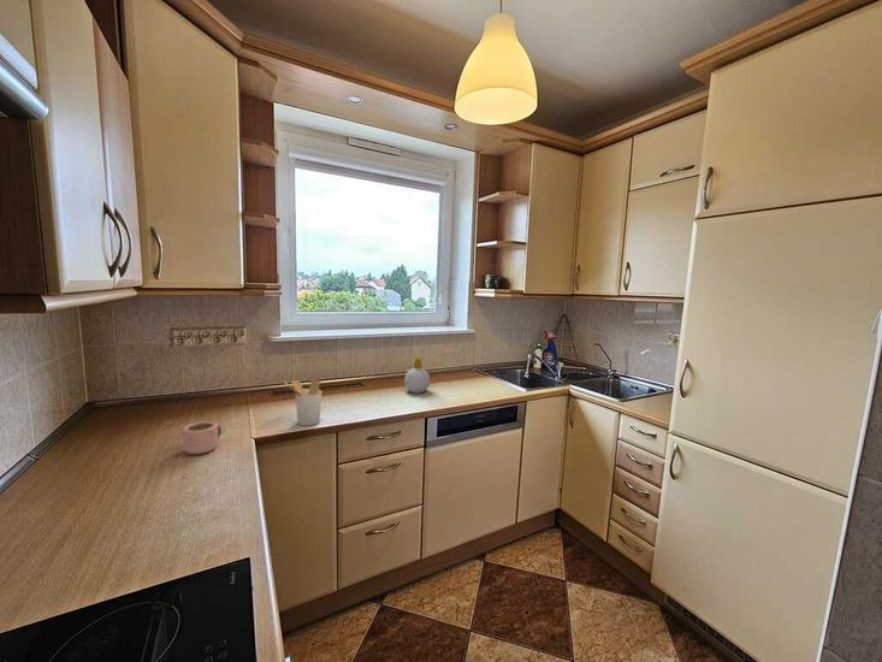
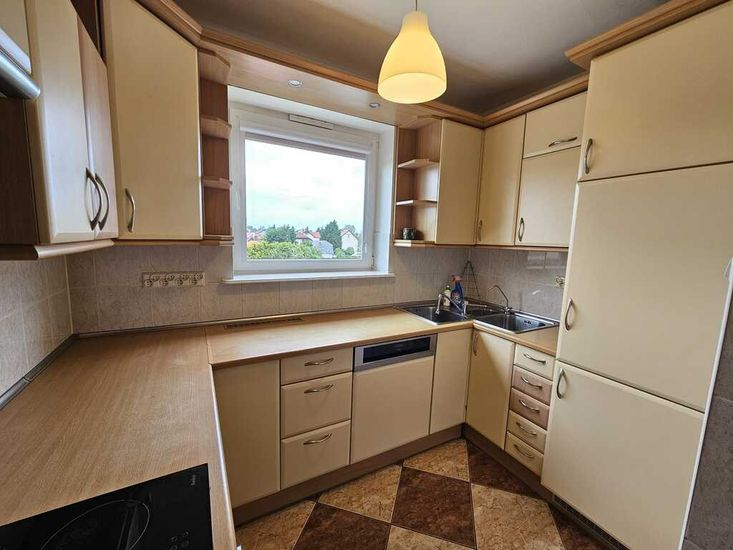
- soap bottle [403,356,431,395]
- mug [182,420,223,455]
- utensil holder [283,379,322,427]
